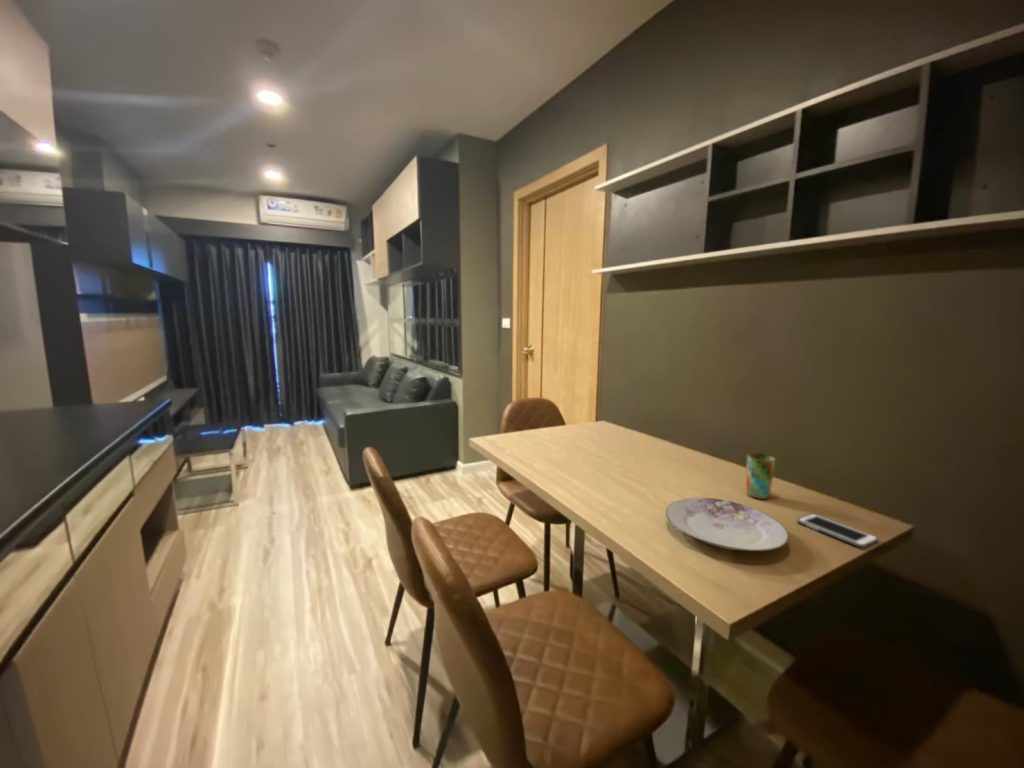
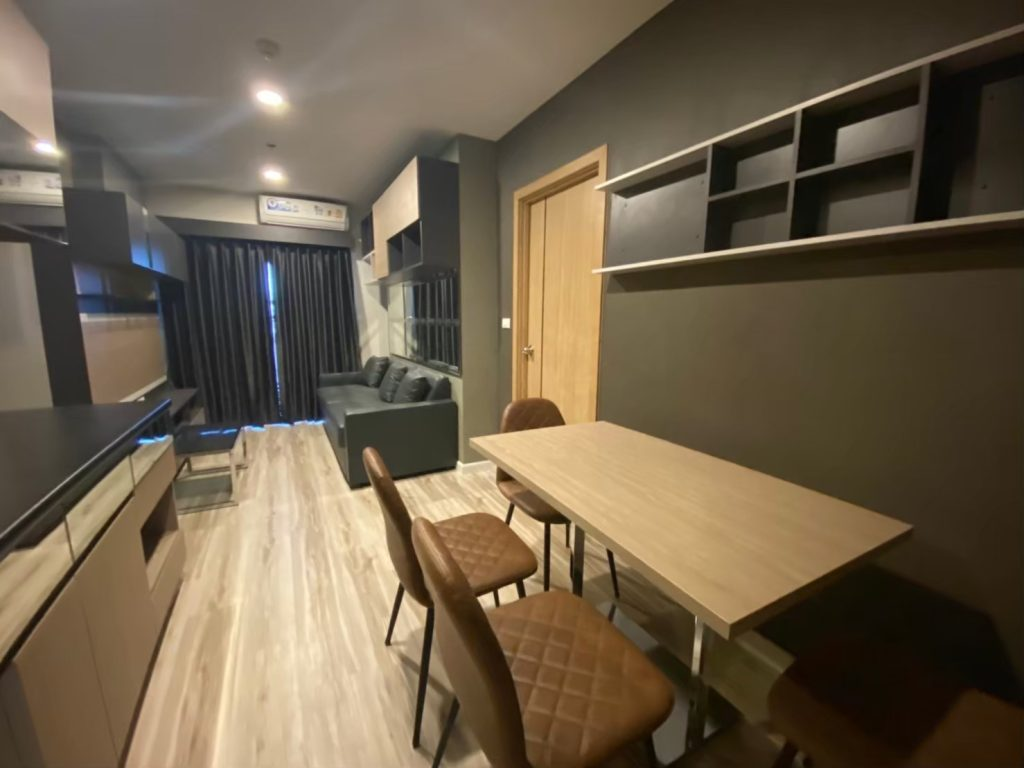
- cup [745,452,777,500]
- plate [665,497,790,552]
- cell phone [796,513,879,549]
